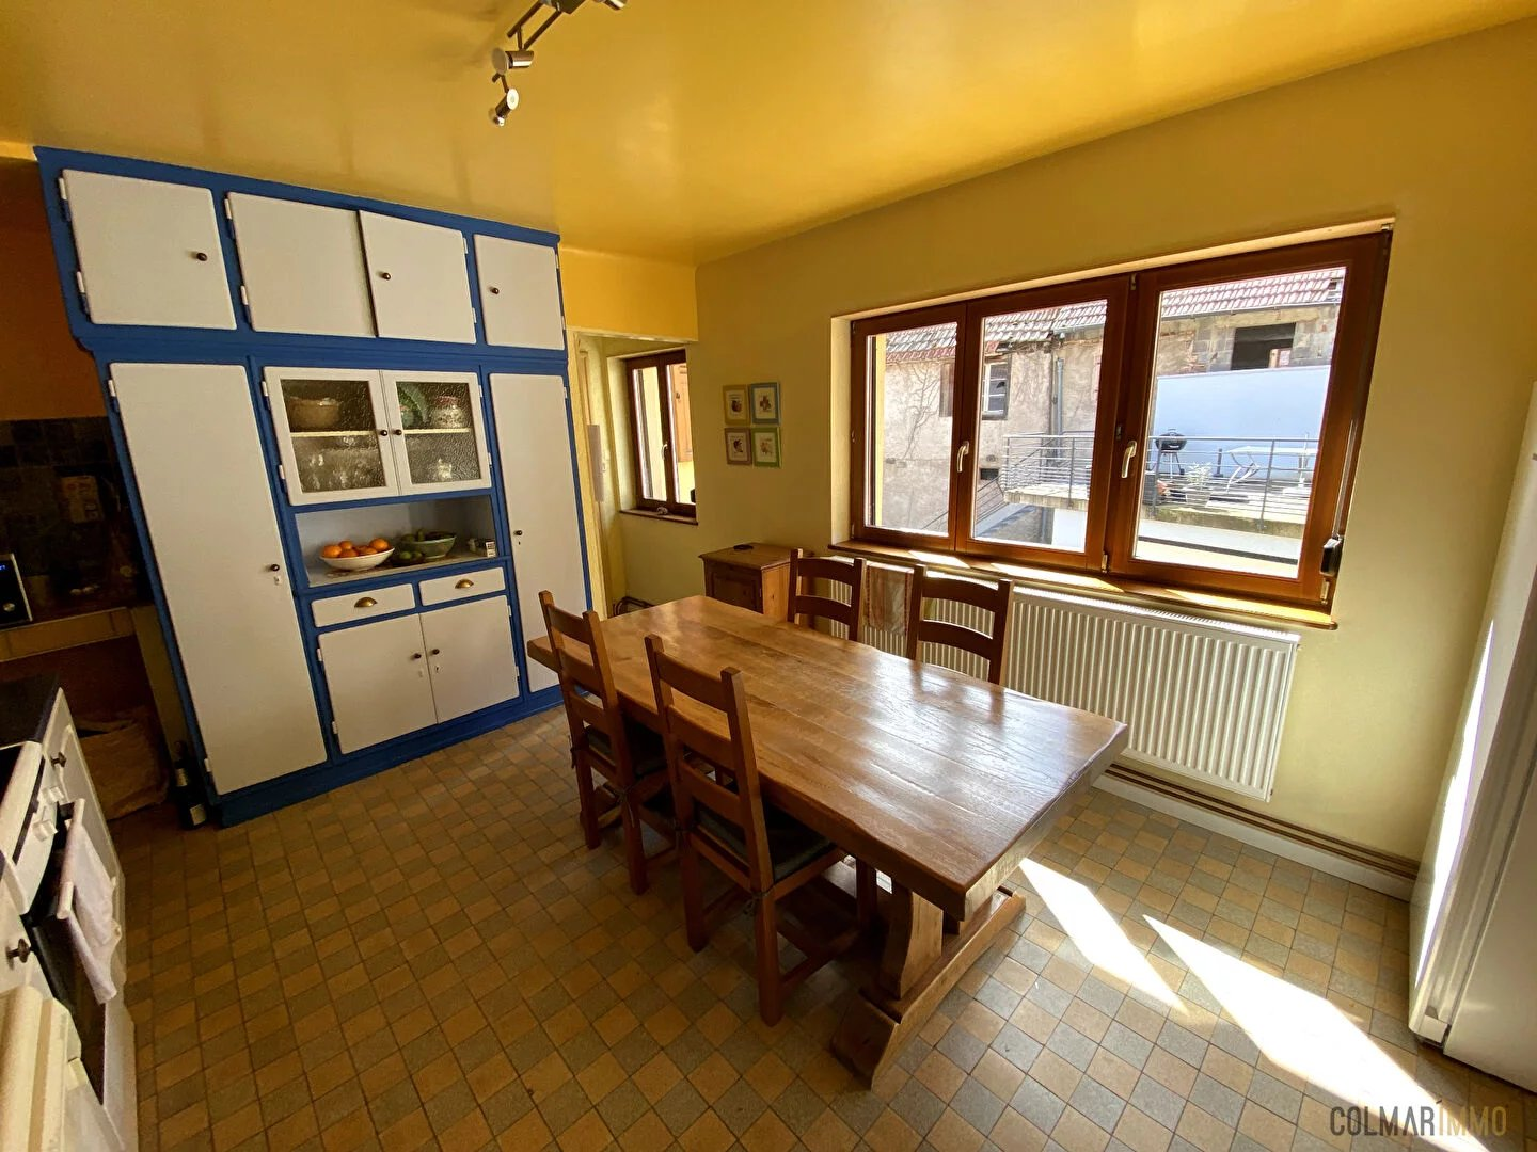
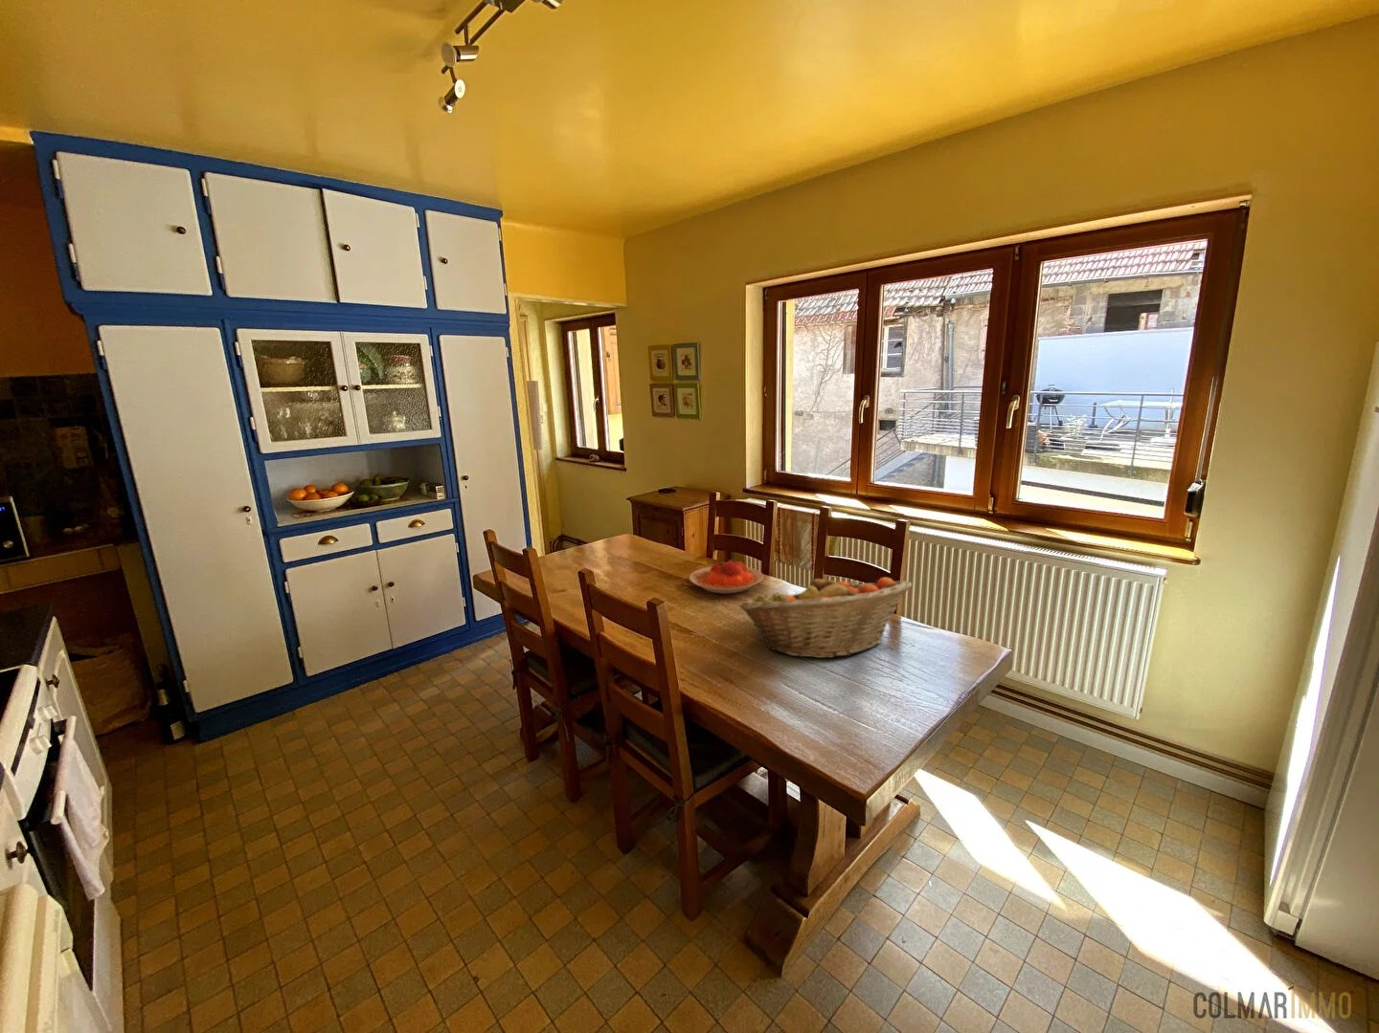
+ fruit basket [738,576,912,659]
+ plate [688,558,764,594]
